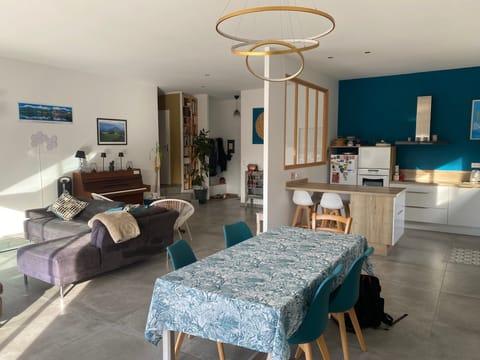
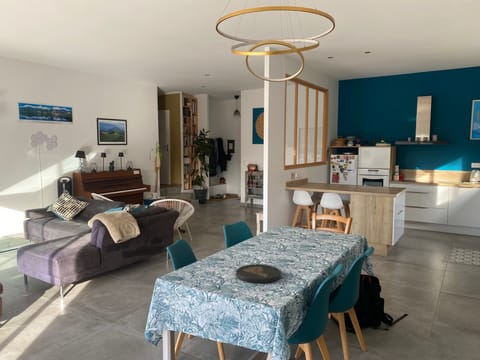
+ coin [235,263,283,284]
